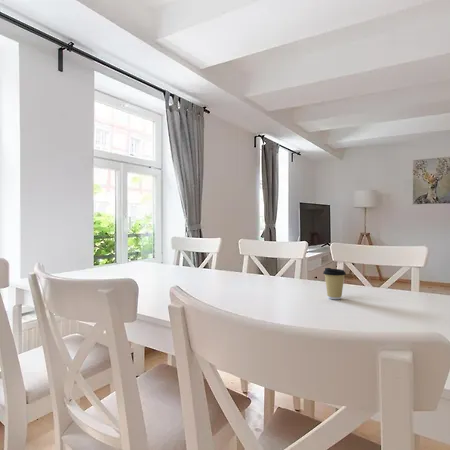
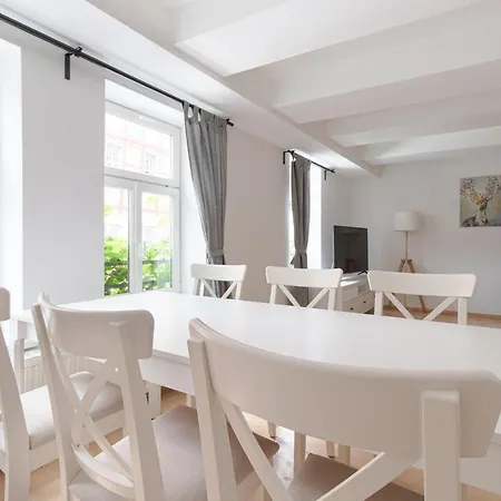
- coffee cup [322,267,347,300]
